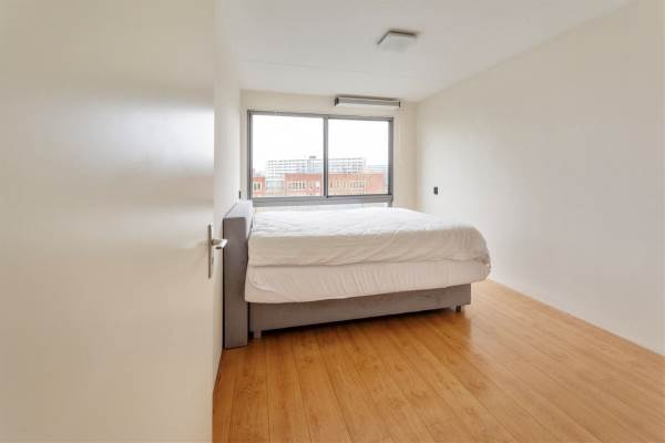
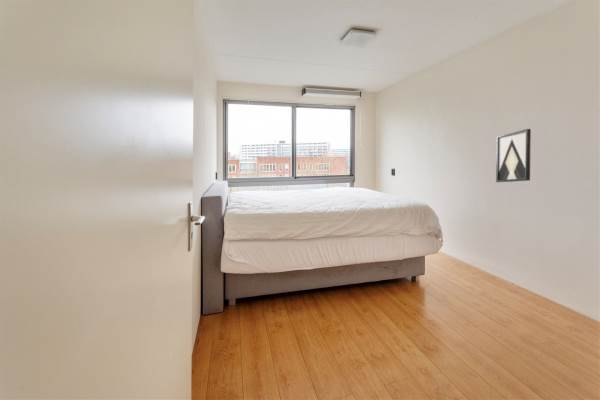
+ wall art [495,128,532,183]
